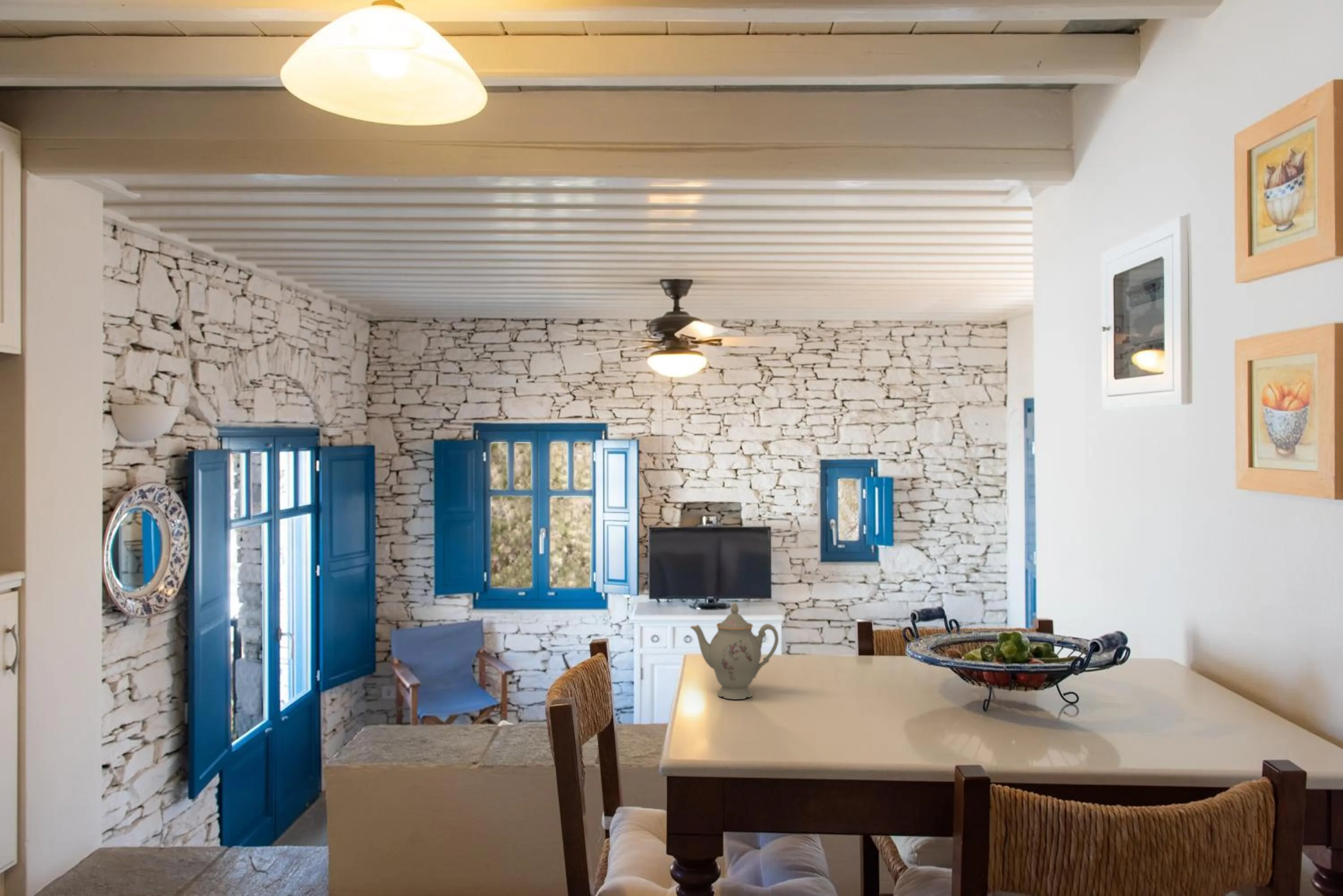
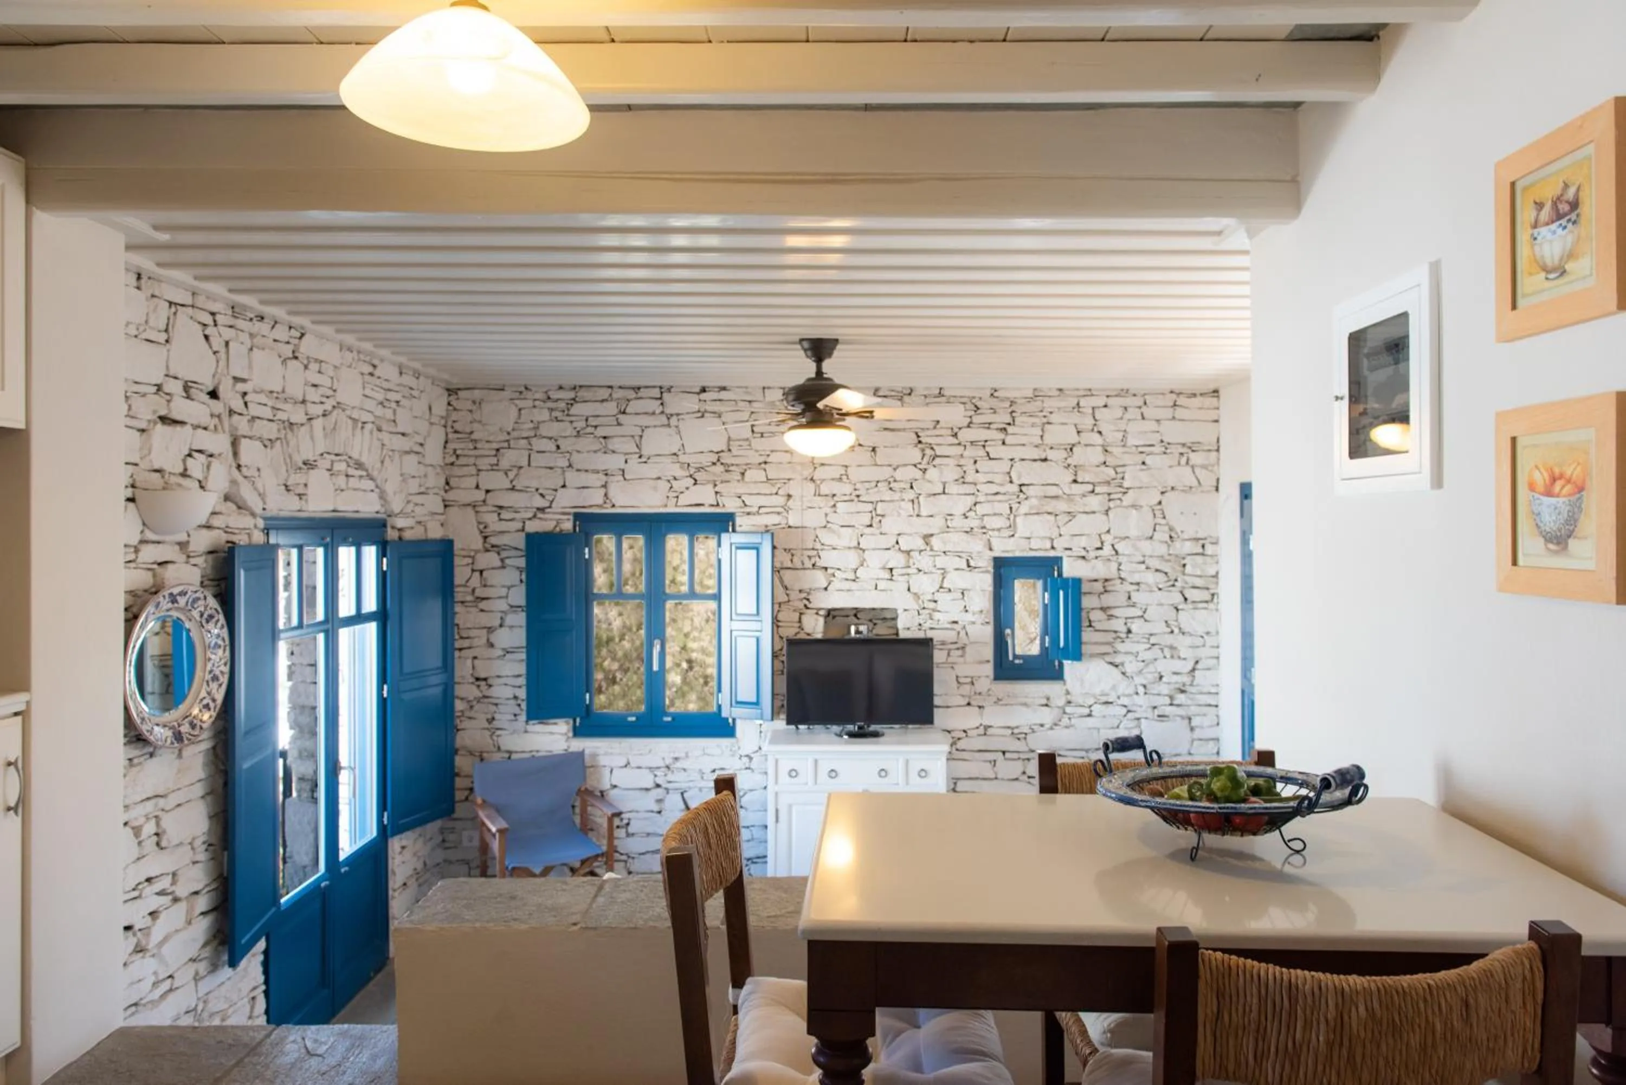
- chinaware [690,602,779,700]
